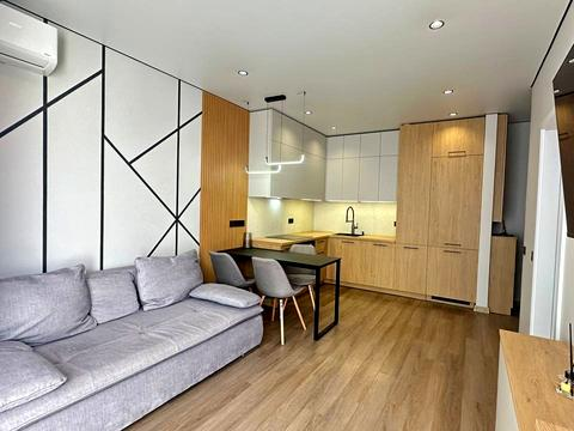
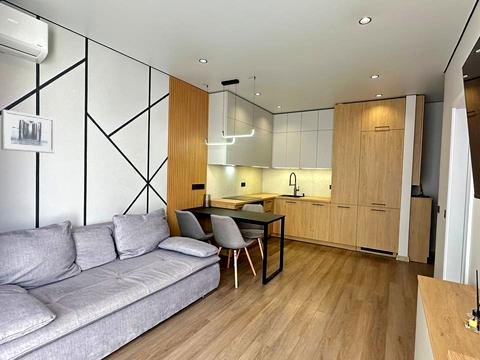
+ wall art [0,109,56,154]
